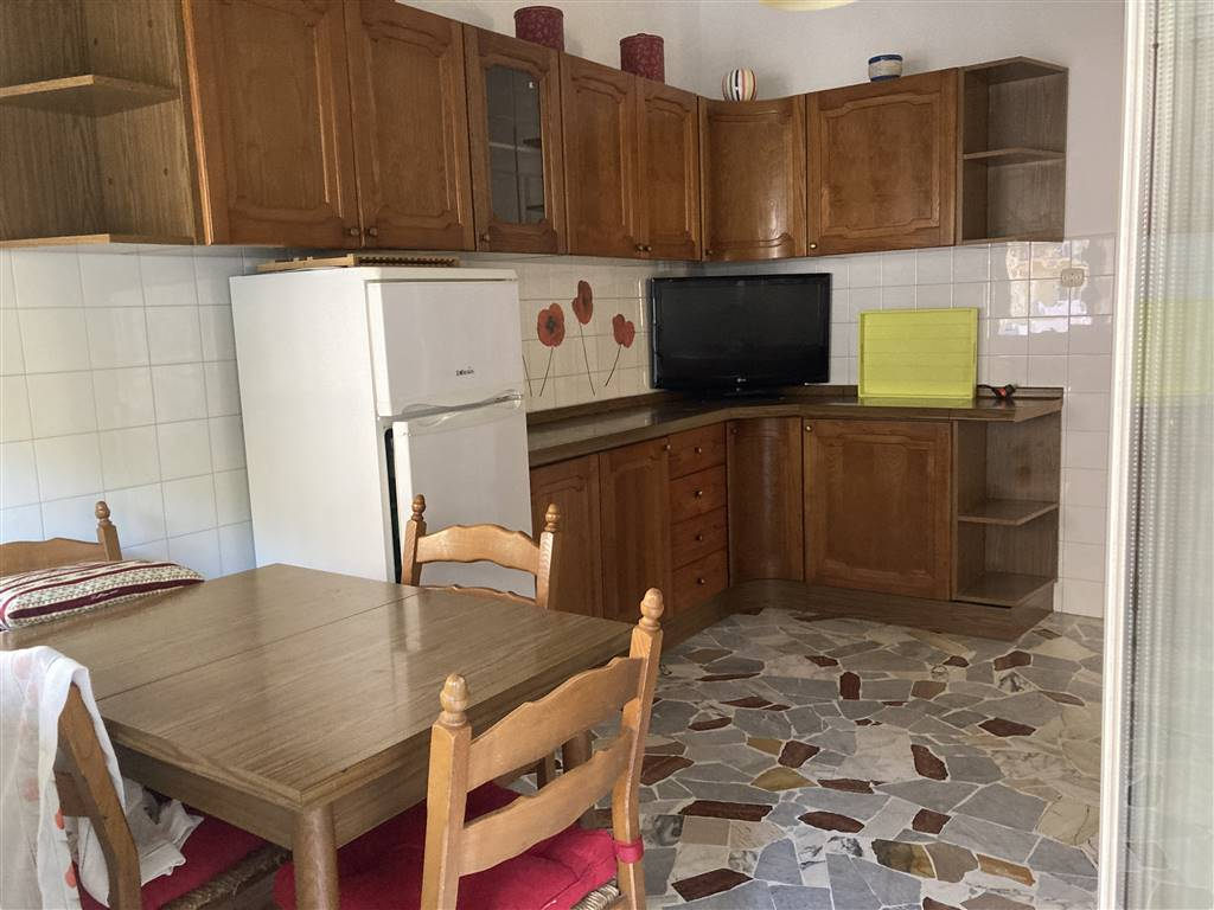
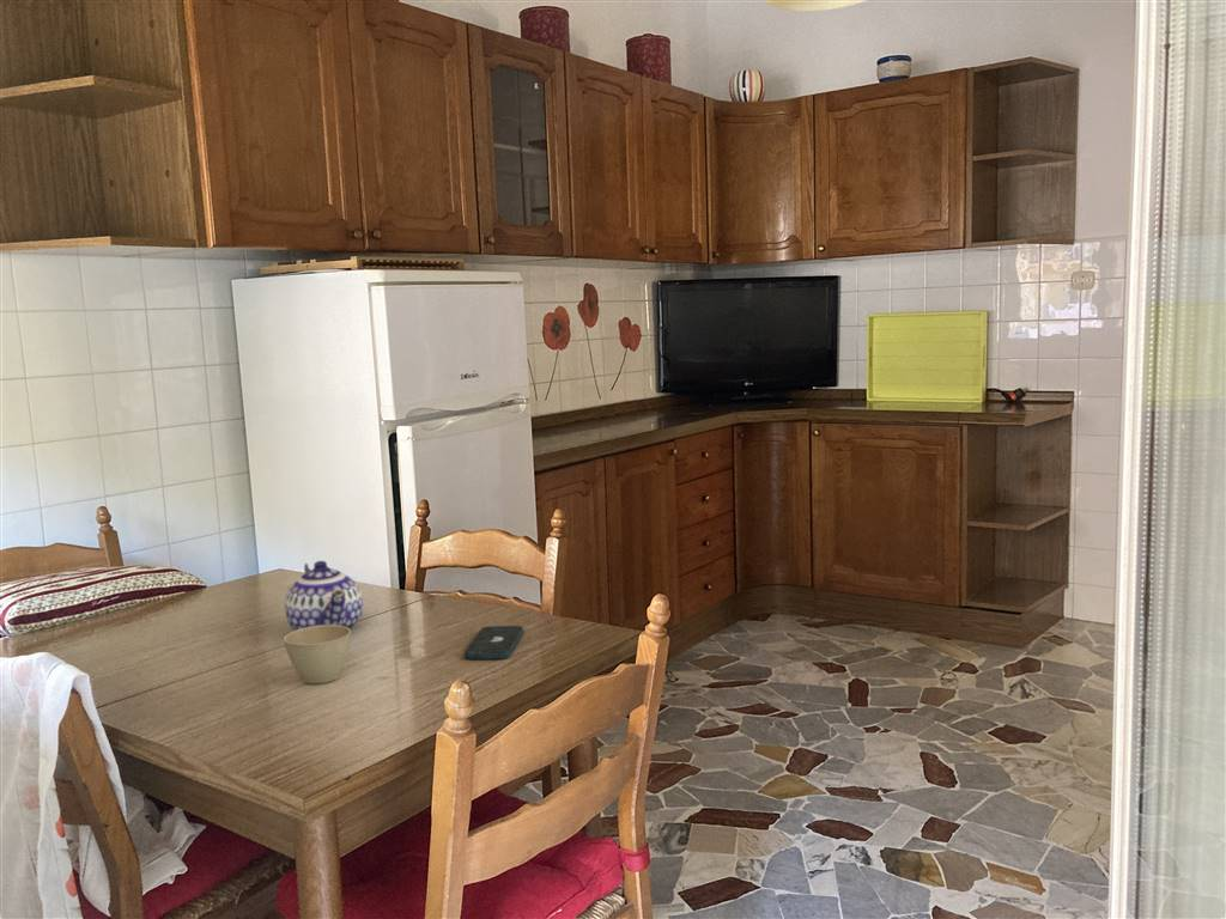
+ smartphone [463,625,524,661]
+ teapot [284,560,364,631]
+ flower pot [283,625,352,684]
